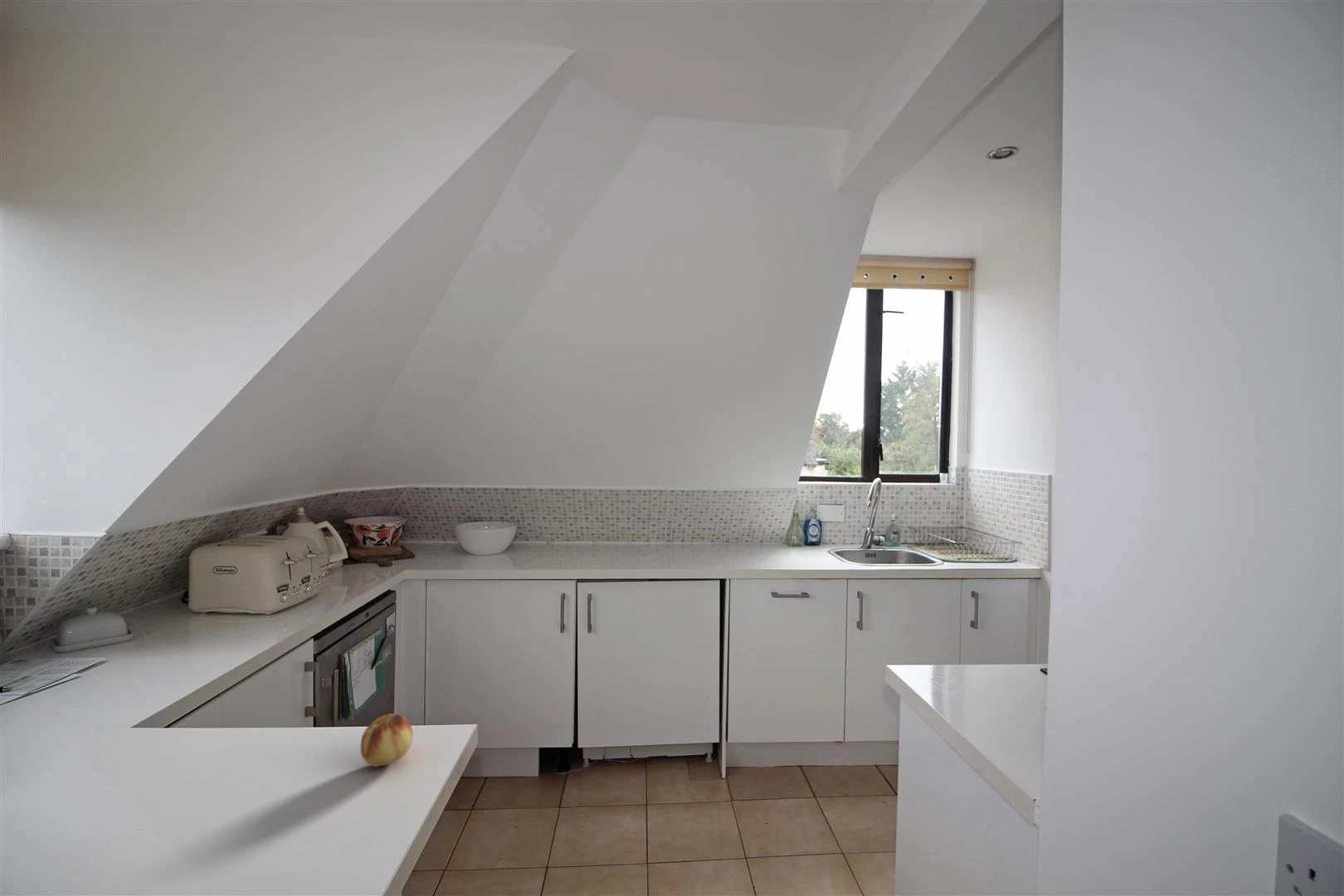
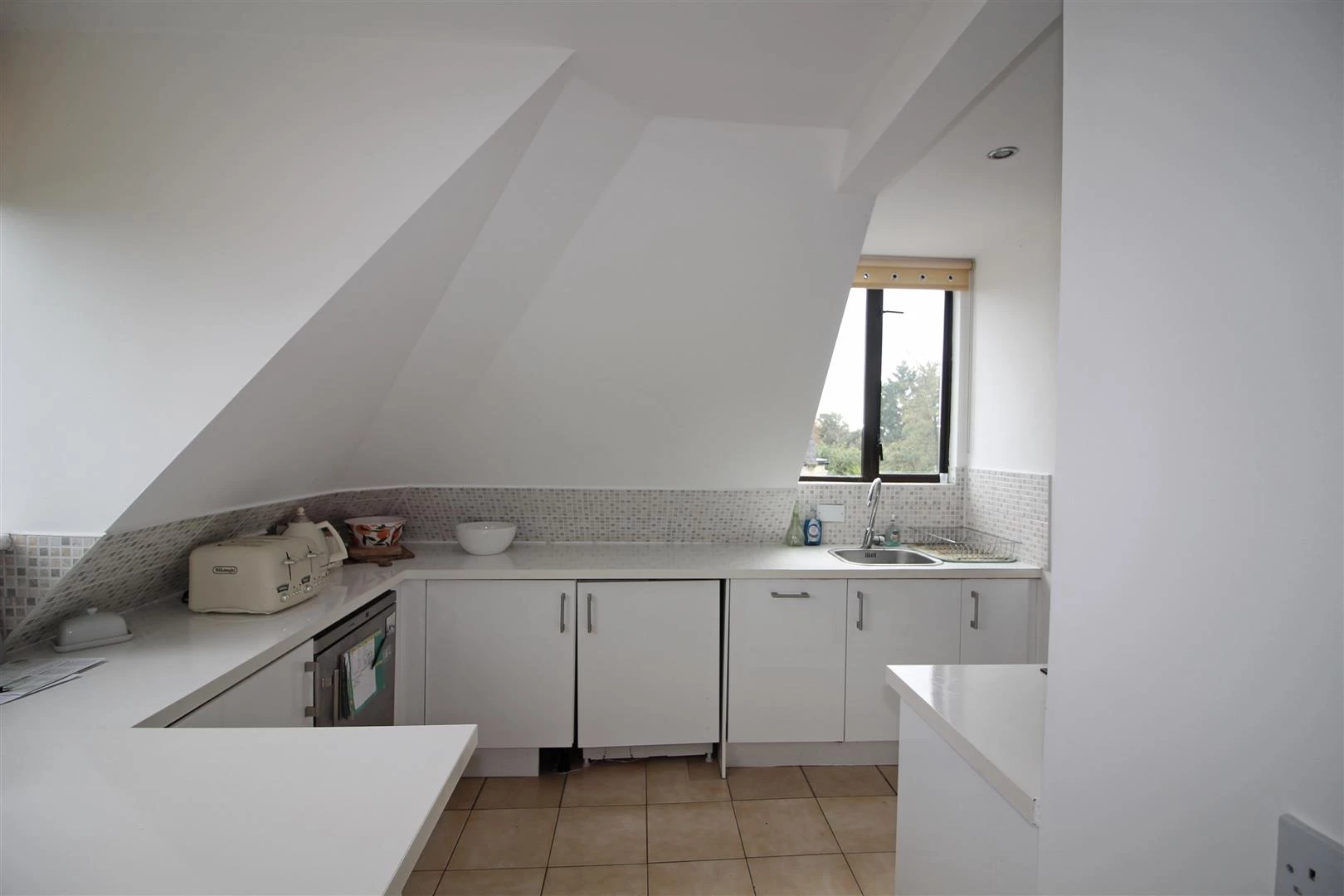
- fruit [360,713,414,767]
